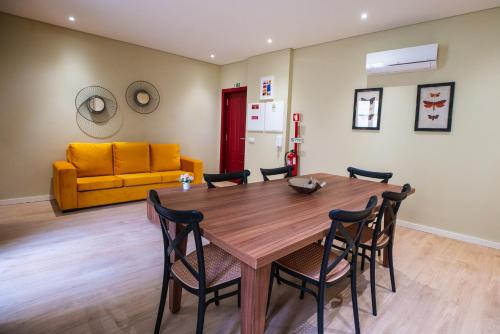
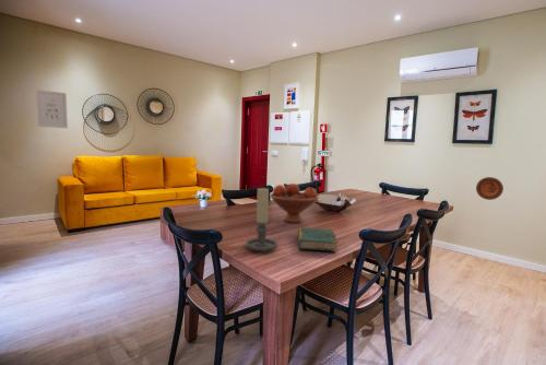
+ decorative plate [475,176,505,201]
+ wall art [35,89,69,129]
+ candle holder [244,187,280,252]
+ book [297,226,339,252]
+ fruit bowl [269,182,320,224]
